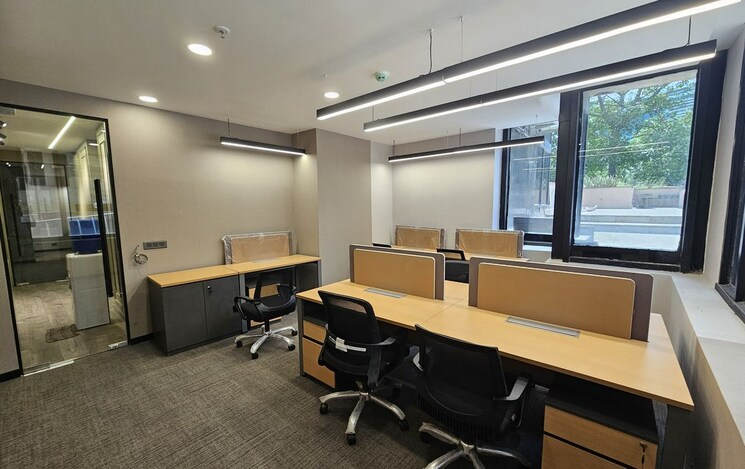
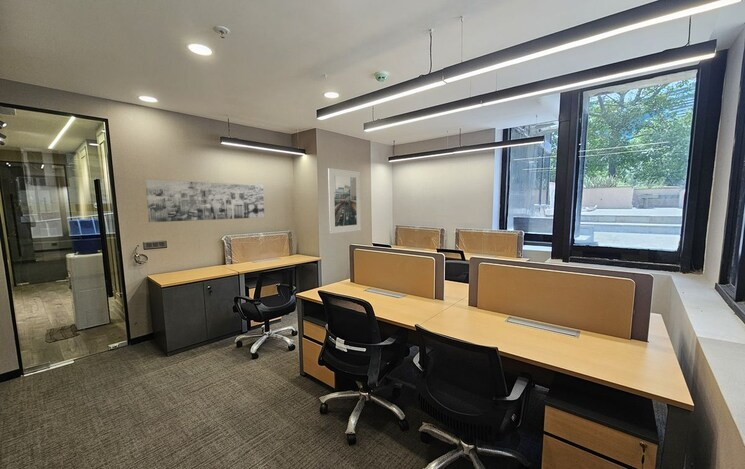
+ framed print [327,167,362,235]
+ wall art [144,179,266,223]
